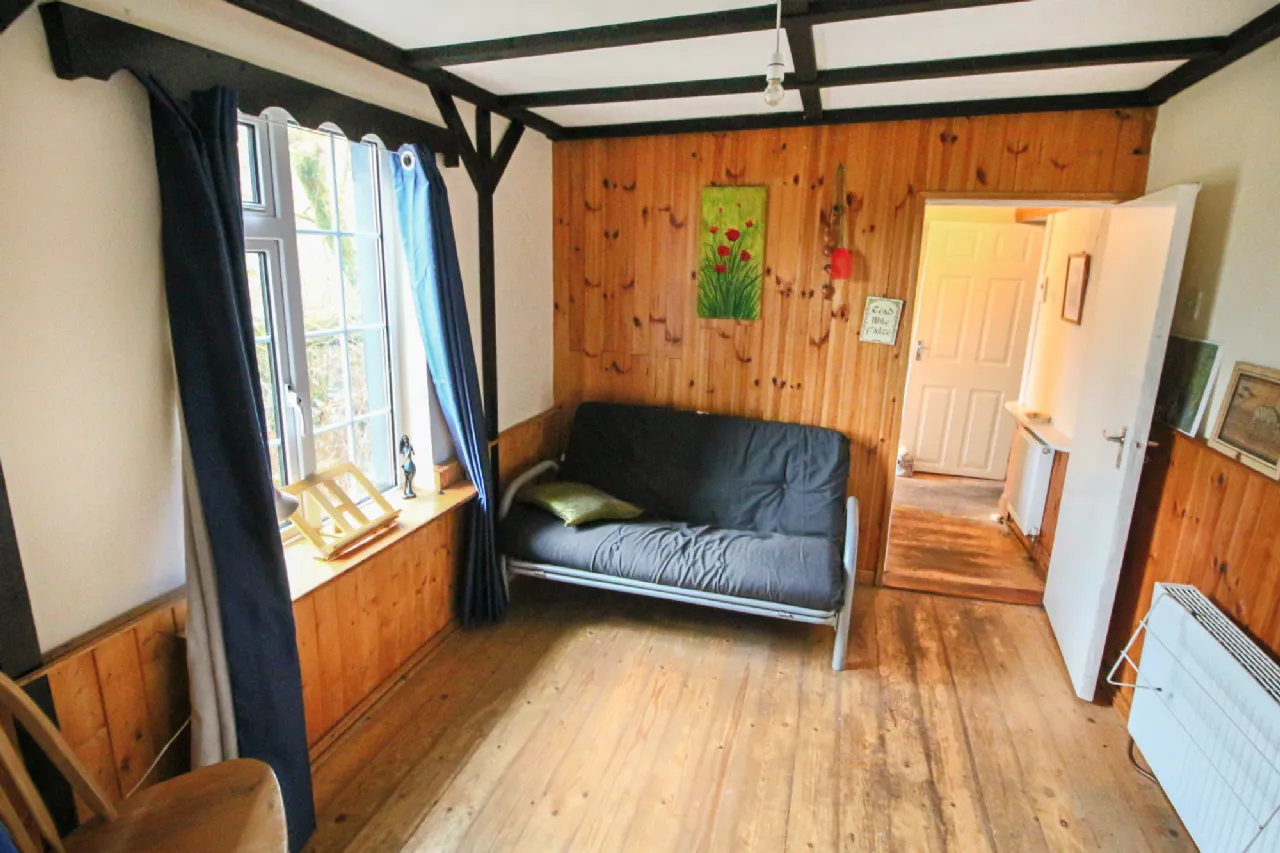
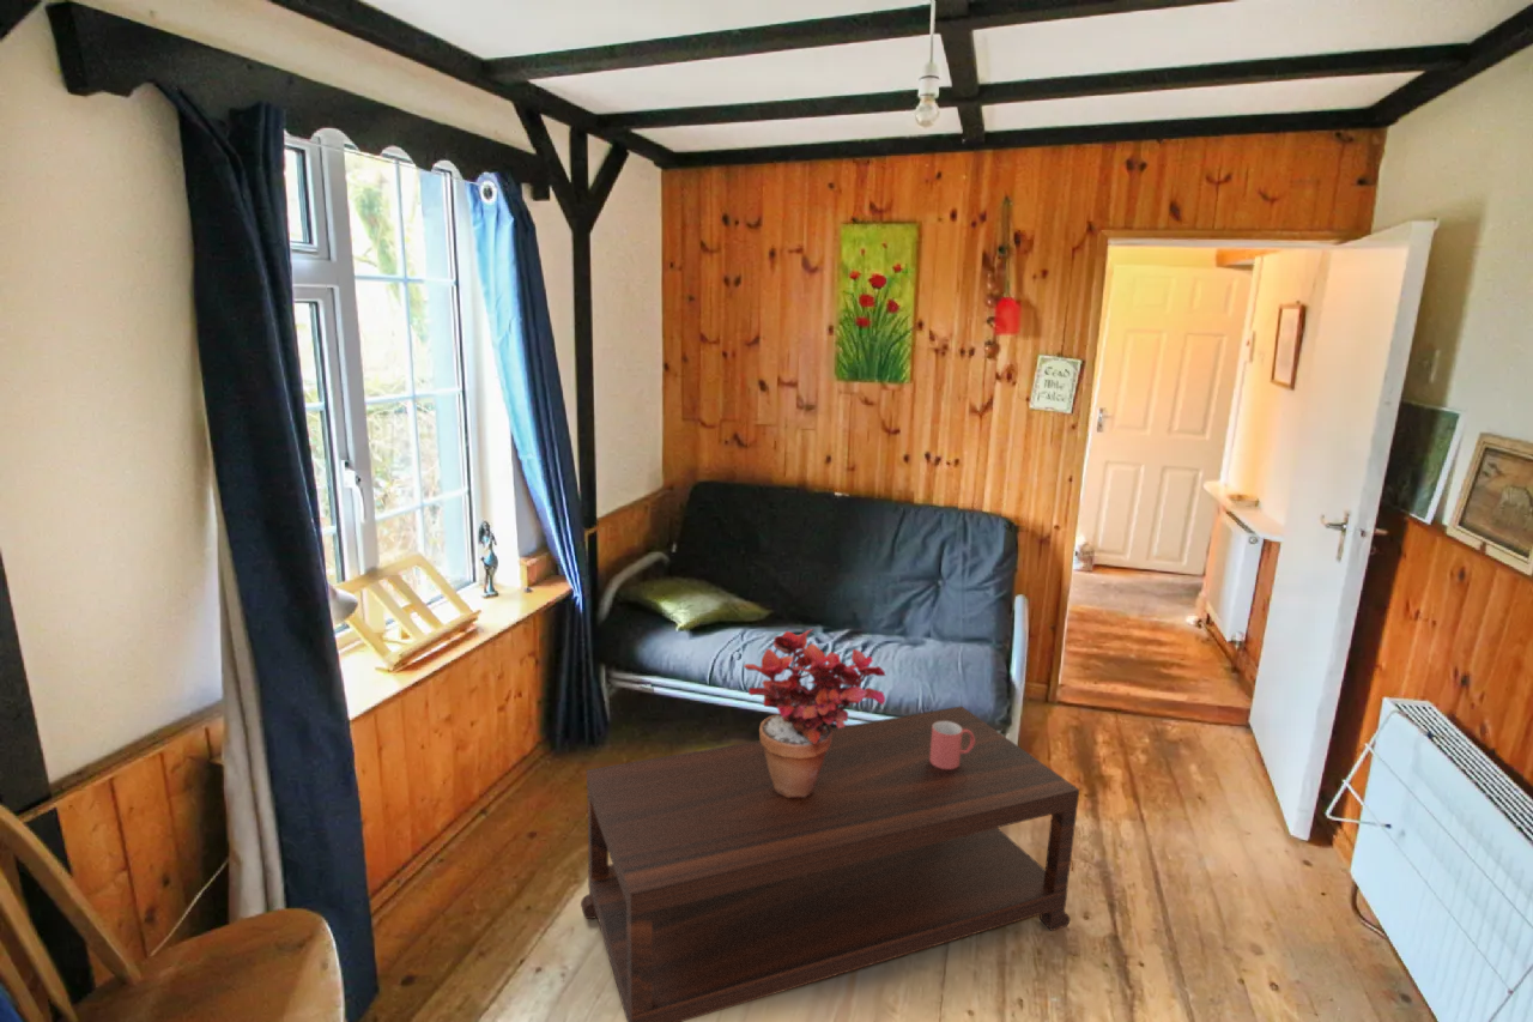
+ mug [929,721,975,769]
+ coffee table [580,704,1080,1022]
+ potted plant [743,628,887,798]
